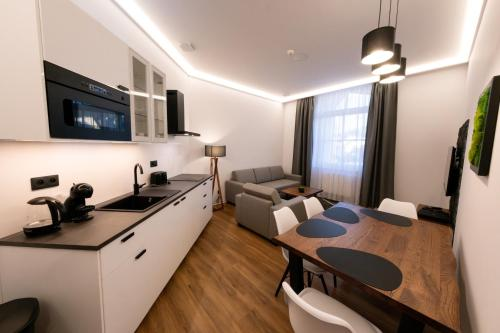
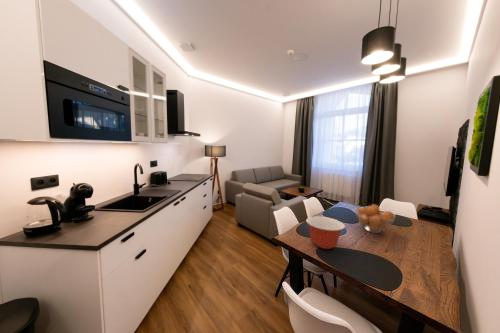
+ mixing bowl [305,215,346,250]
+ fruit basket [354,204,396,234]
